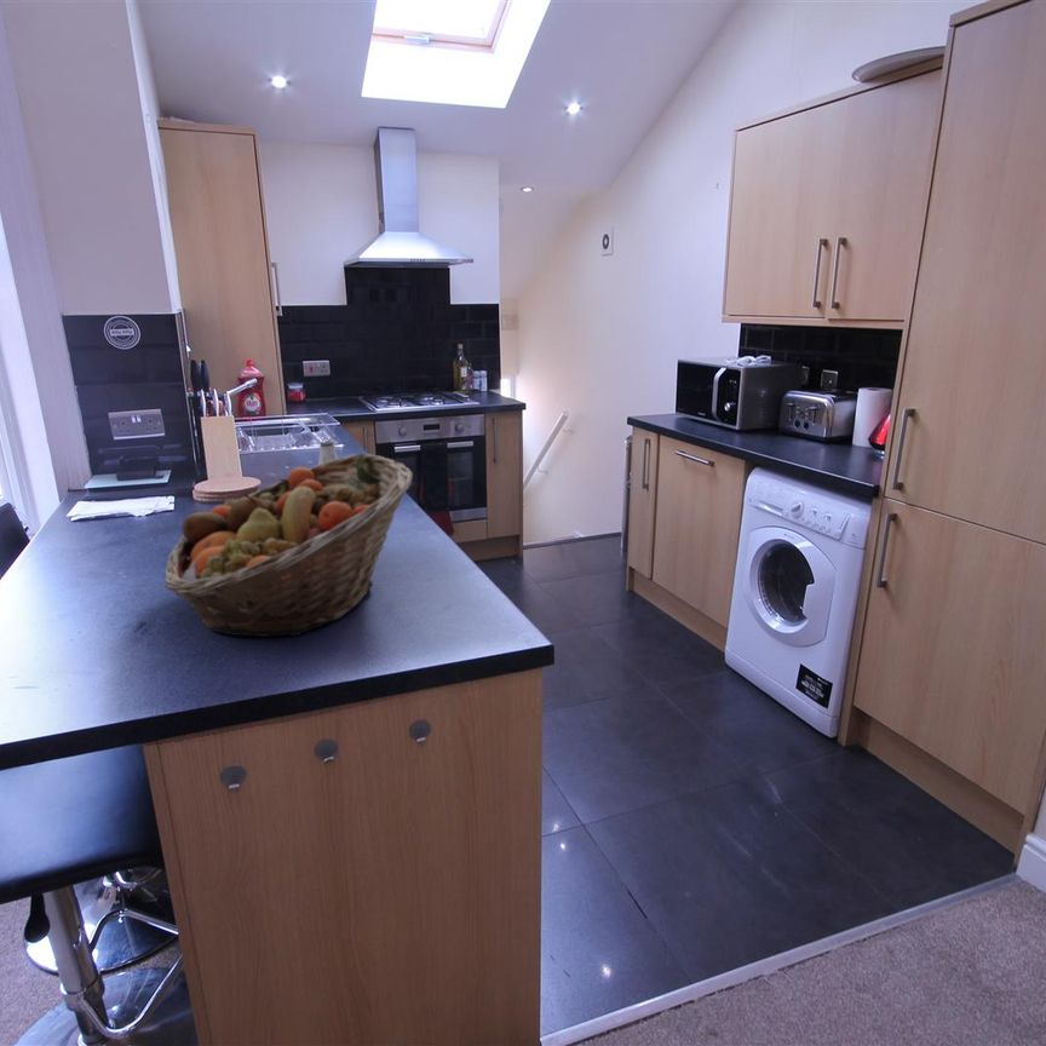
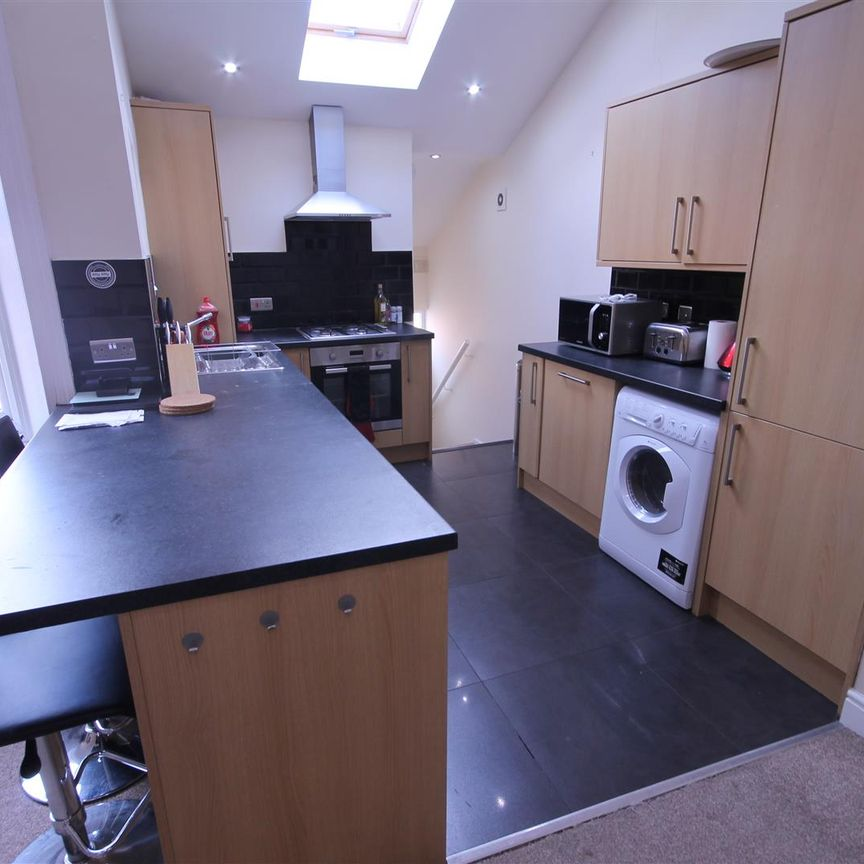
- saltshaker [317,441,339,465]
- fruit basket [163,453,414,638]
